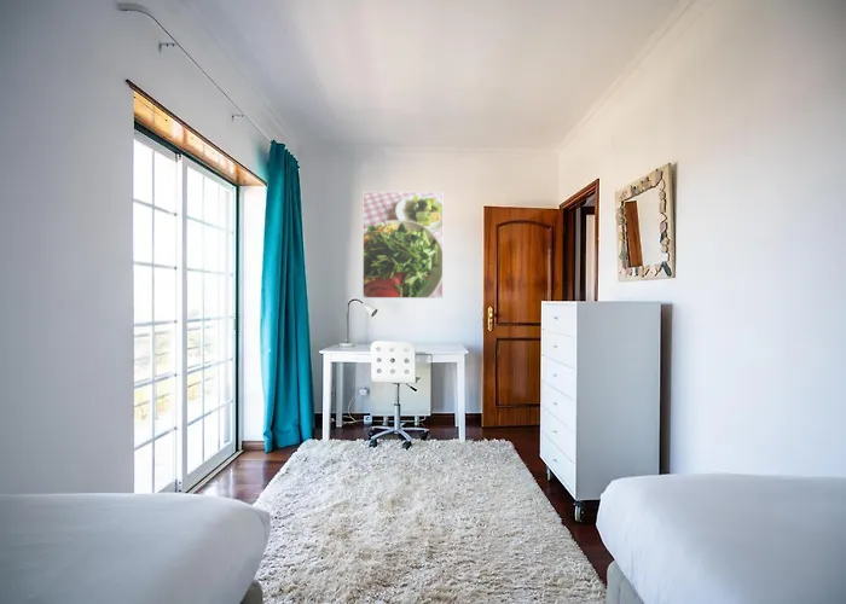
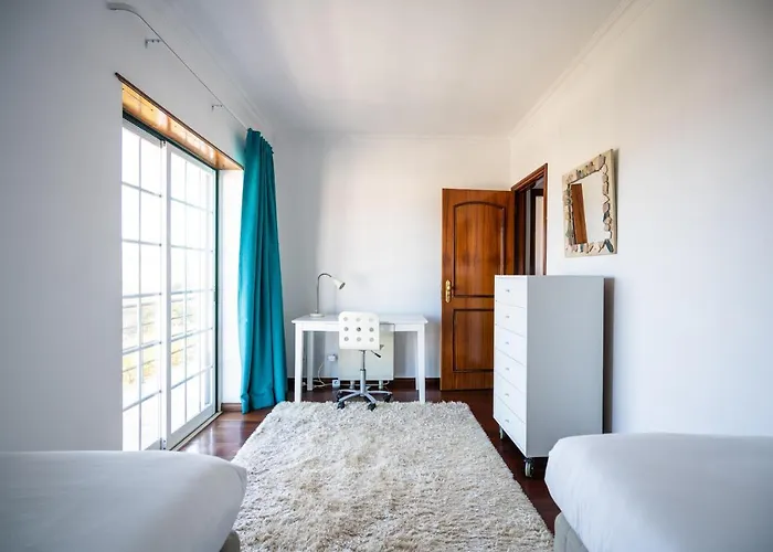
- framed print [361,191,444,300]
